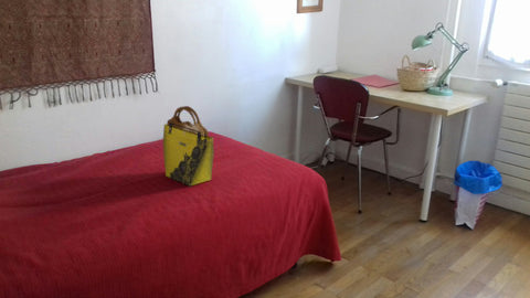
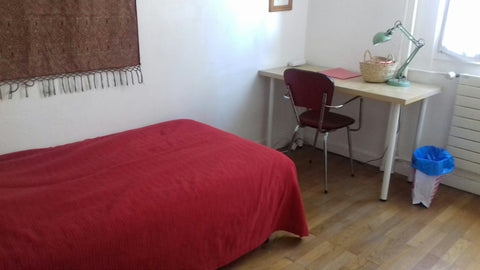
- tote bag [162,105,215,188]
